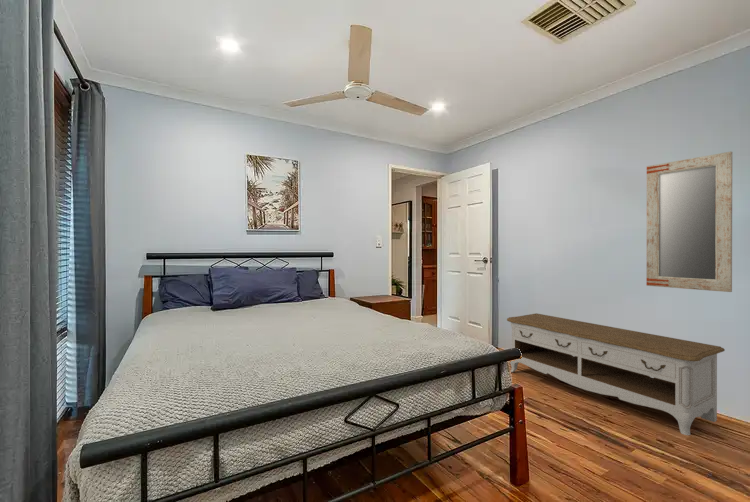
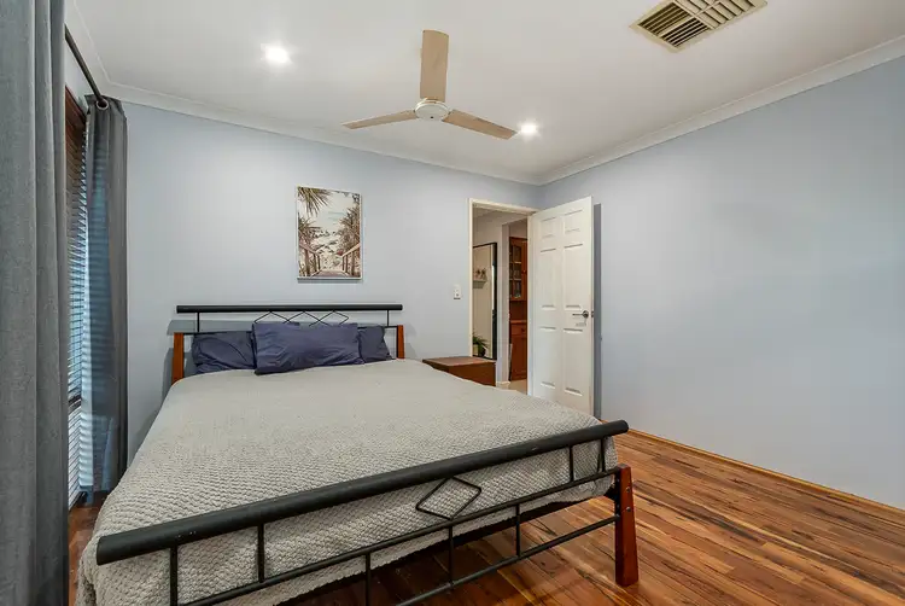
- home mirror [645,151,733,293]
- storage bench [506,312,726,436]
